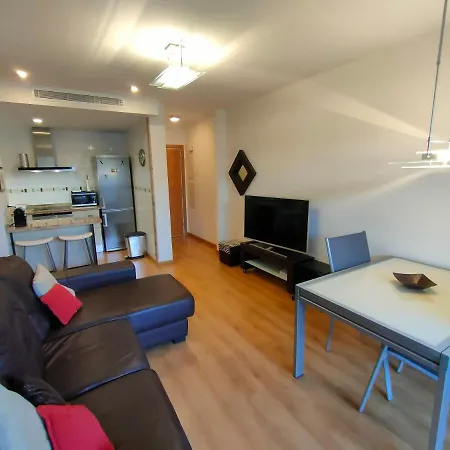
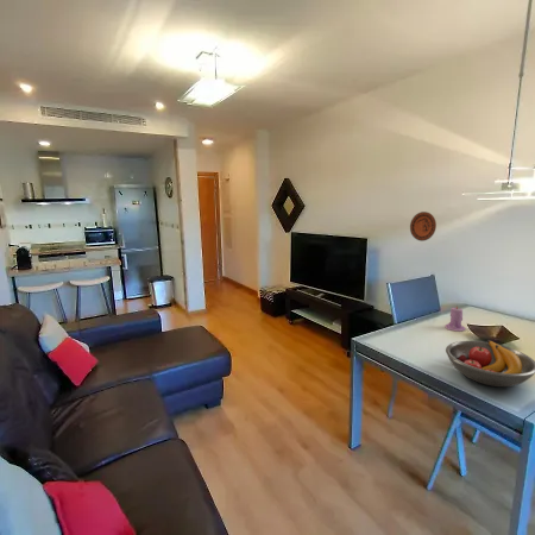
+ candle [443,306,467,333]
+ decorative plate [409,210,438,243]
+ fruit bowl [445,339,535,388]
